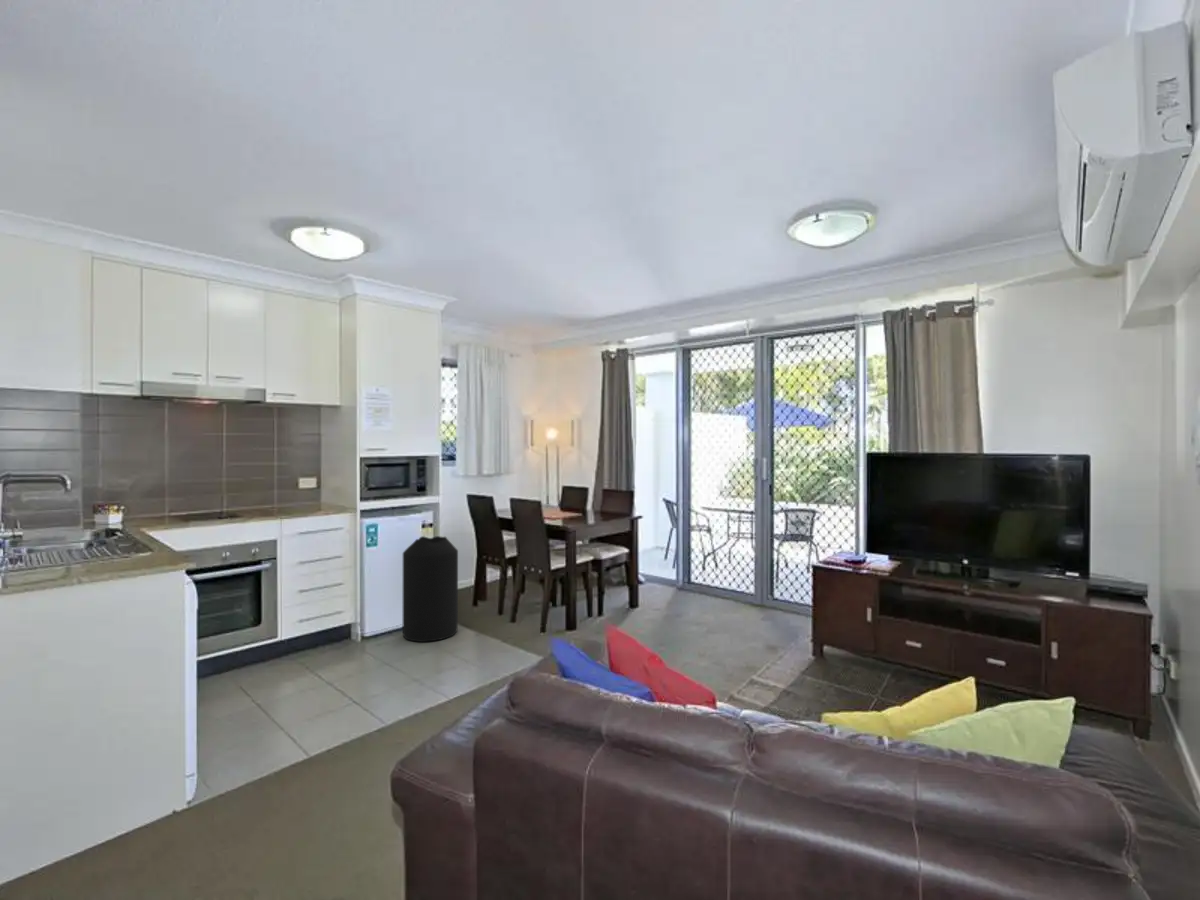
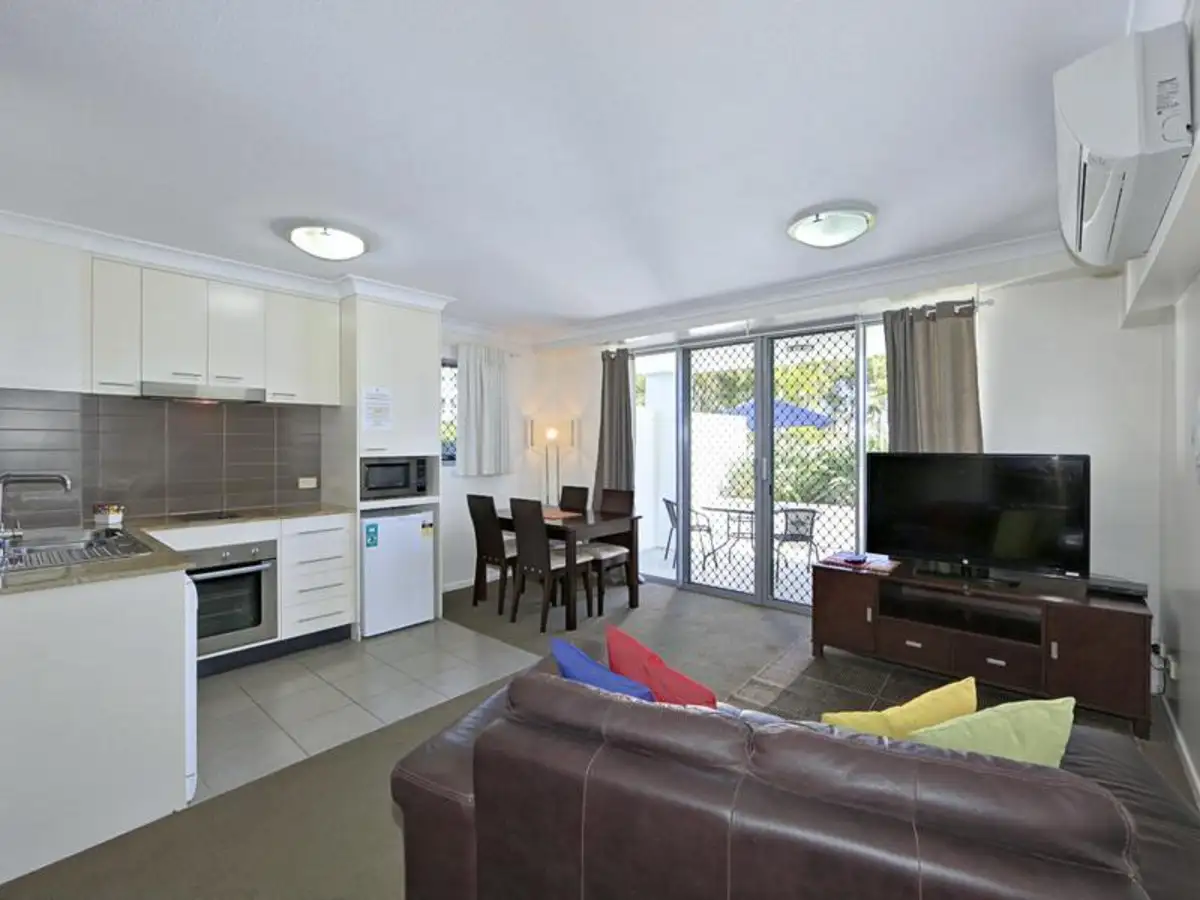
- trash can [402,535,459,643]
